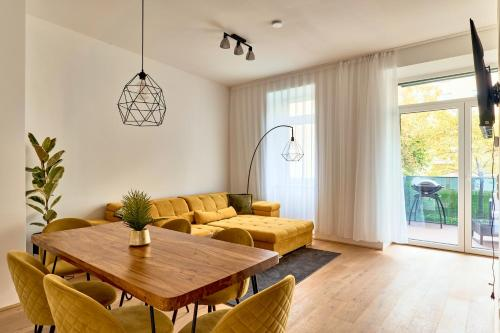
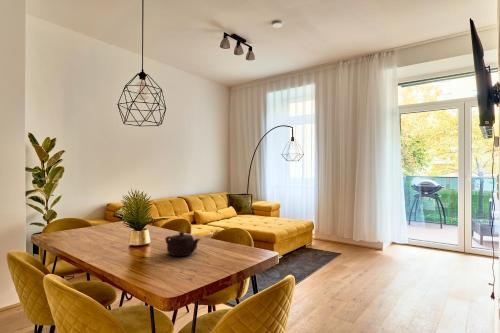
+ teapot [164,231,201,257]
